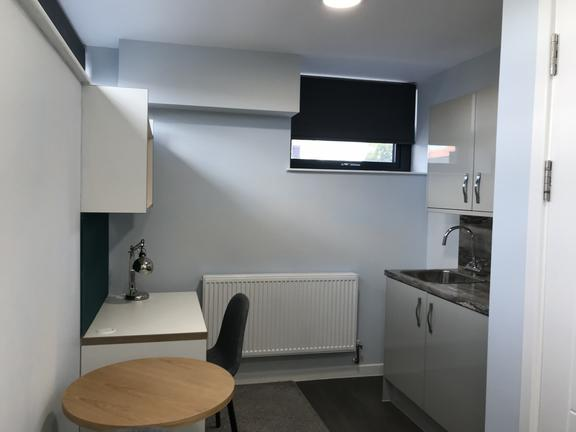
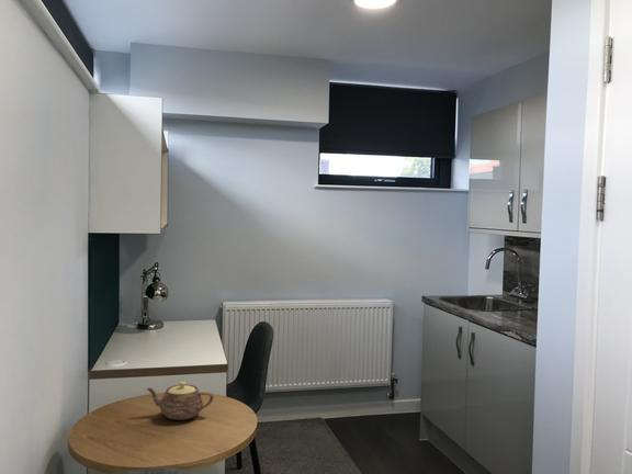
+ teapot [145,381,214,421]
